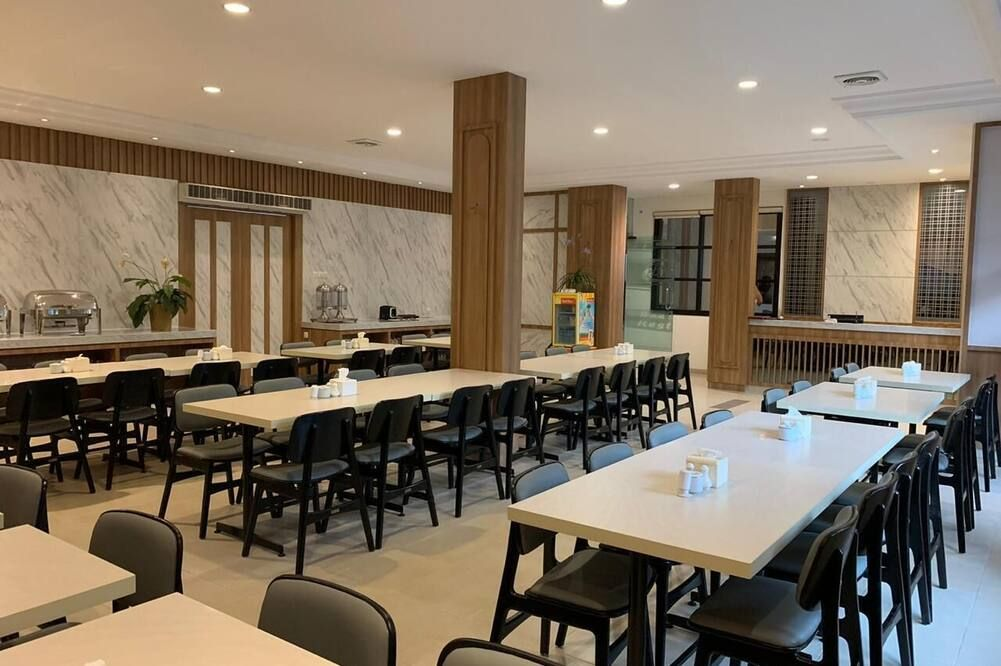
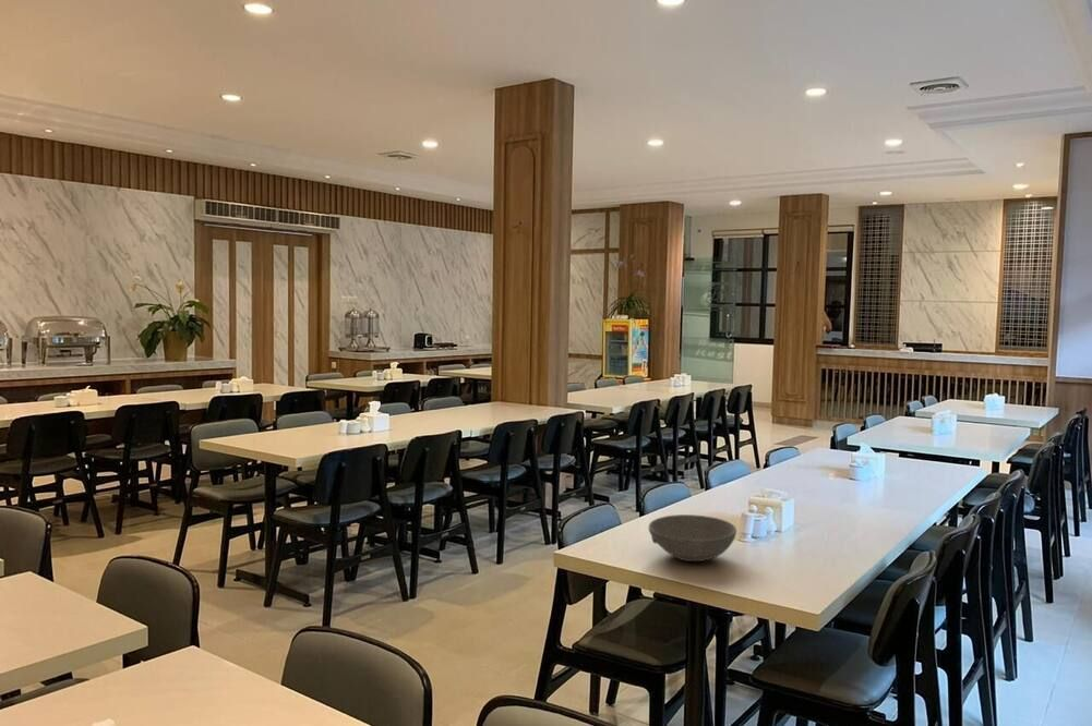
+ bowl [648,513,737,562]
